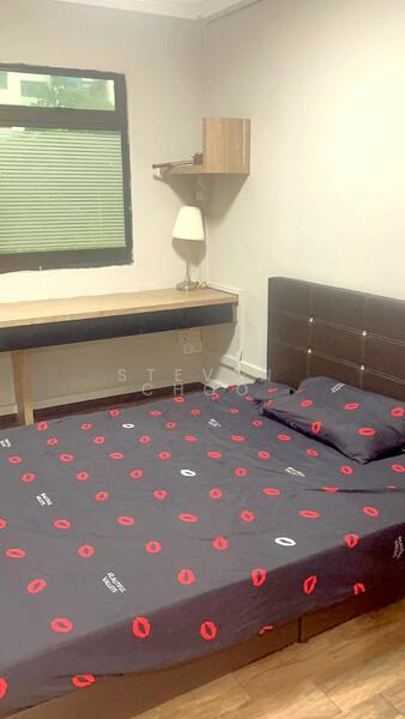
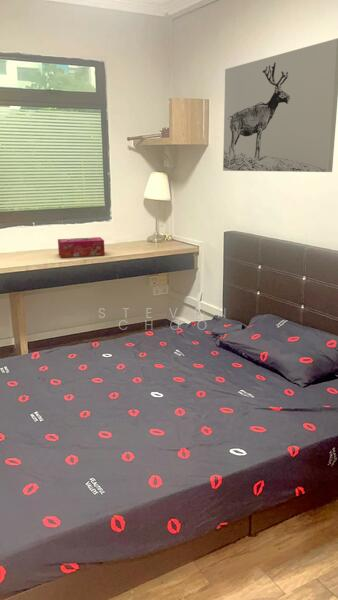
+ wall art [222,38,338,173]
+ tissue box [57,236,106,259]
